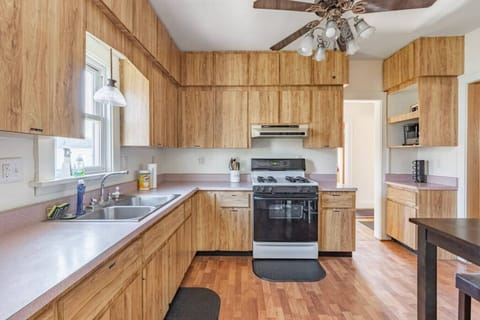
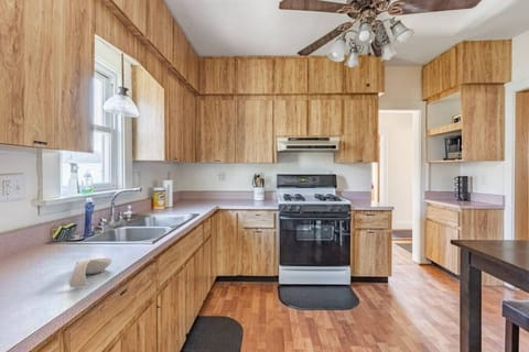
+ spoon rest [68,257,114,288]
